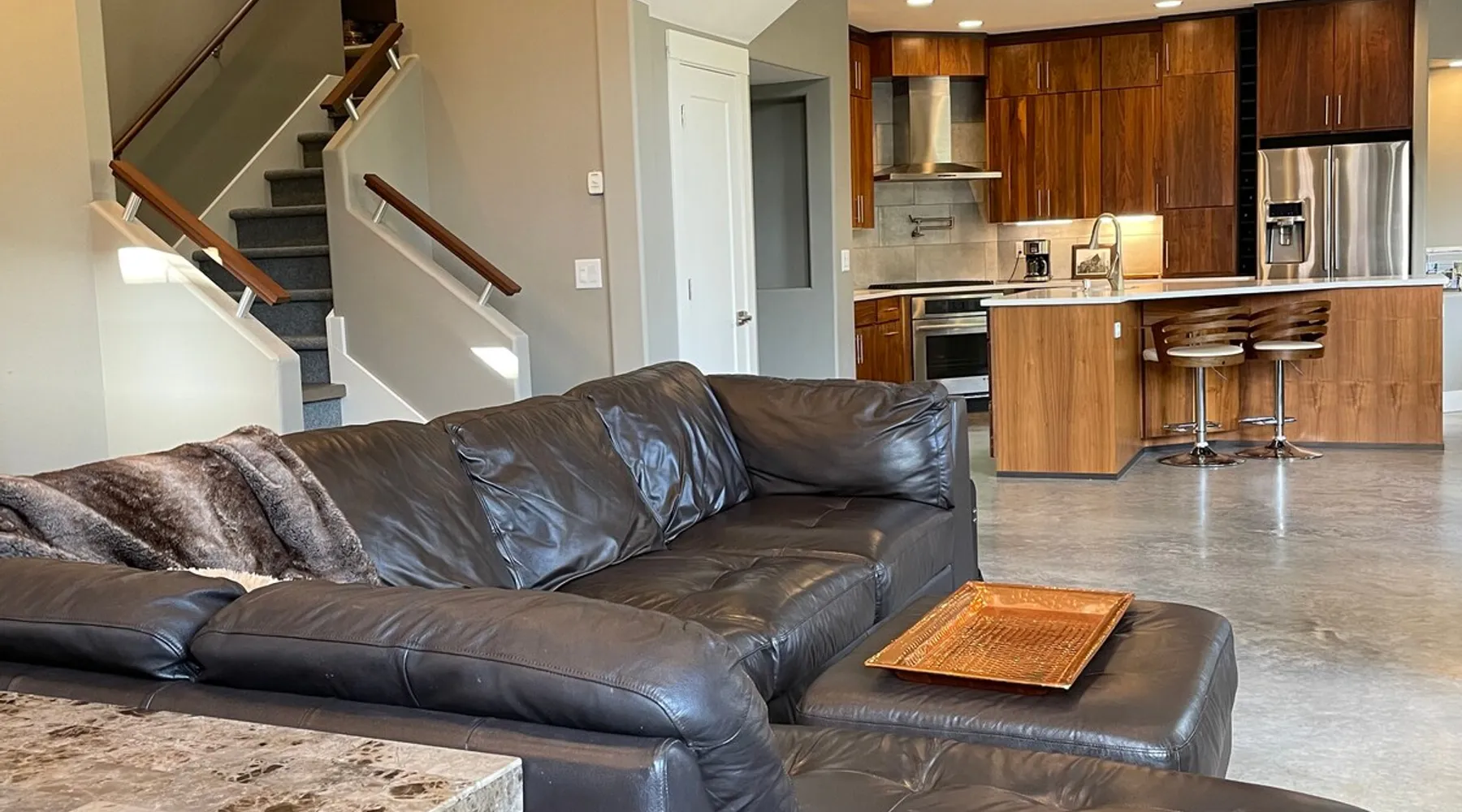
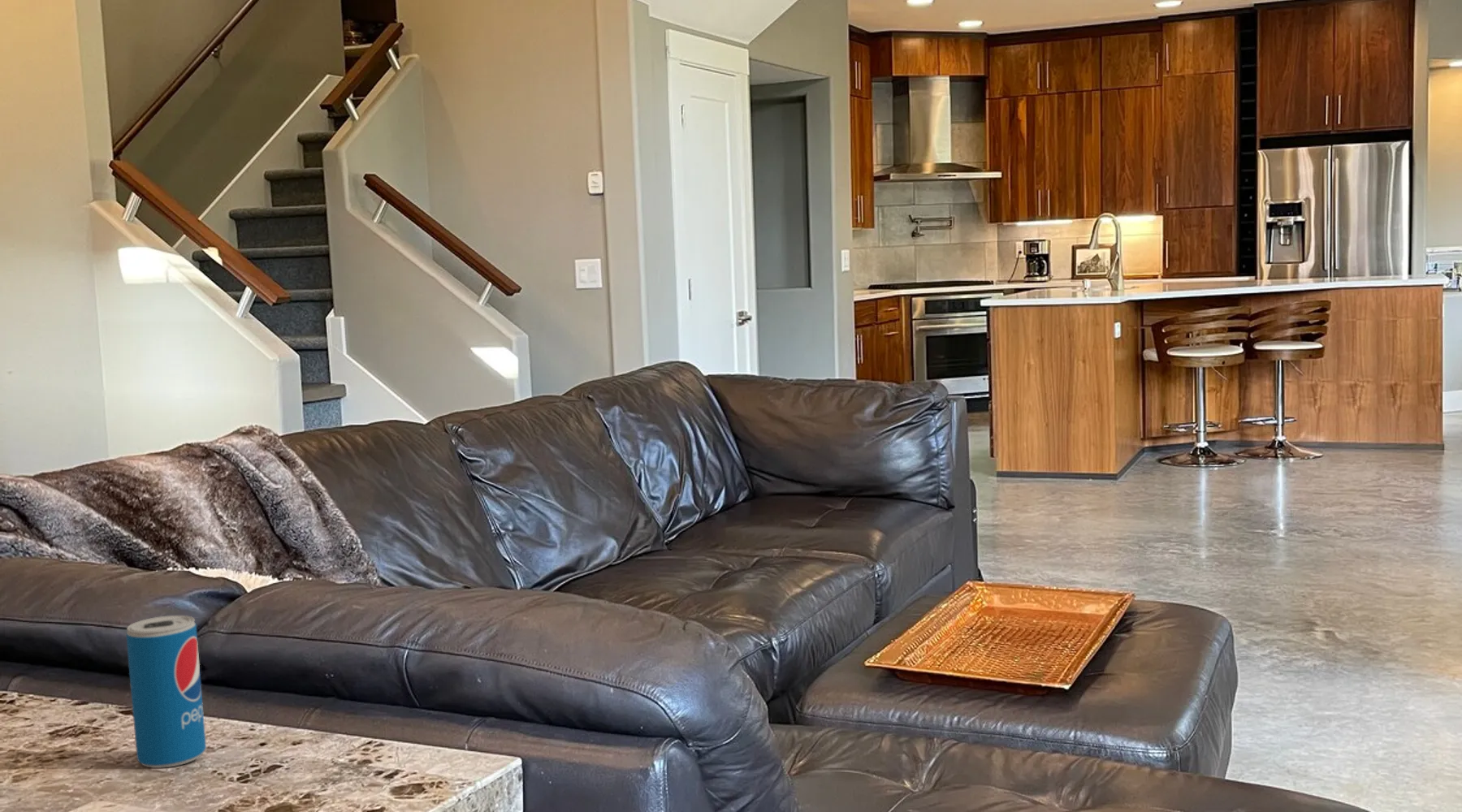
+ beverage can [125,615,207,769]
